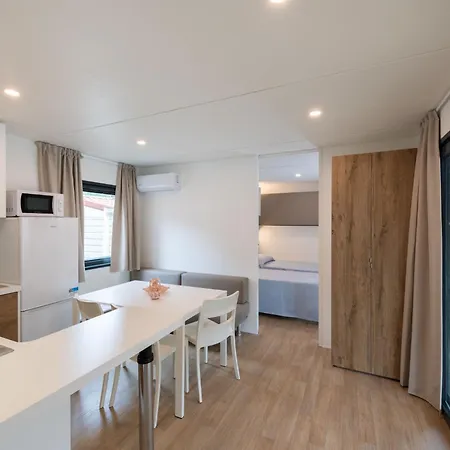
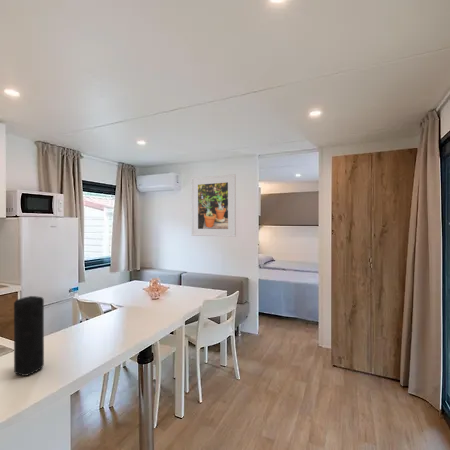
+ speaker [13,295,45,377]
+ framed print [190,173,237,238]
